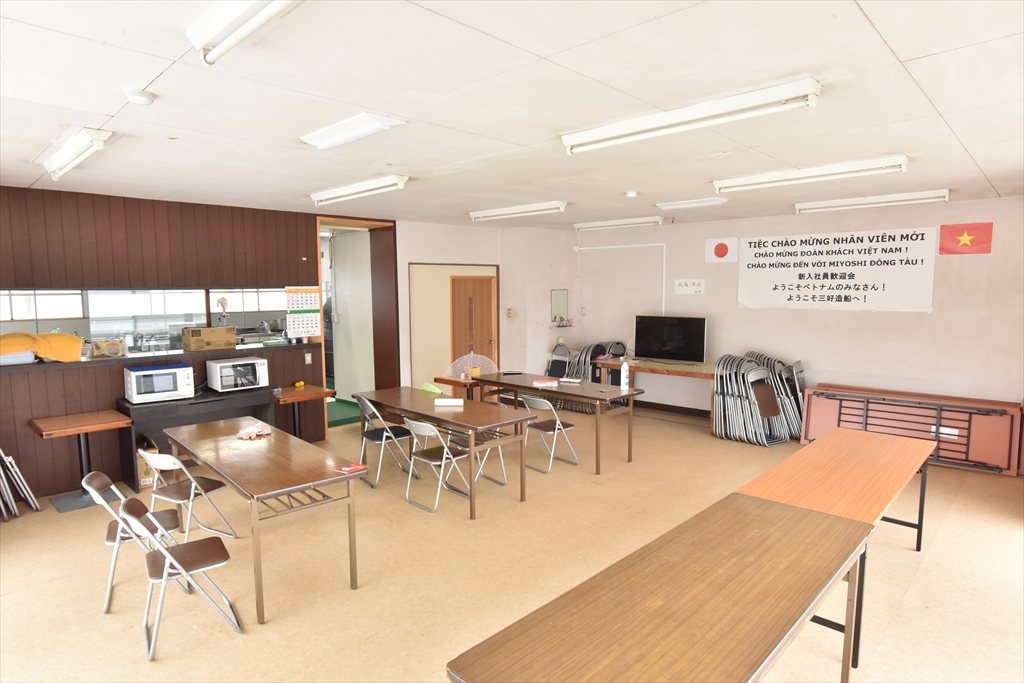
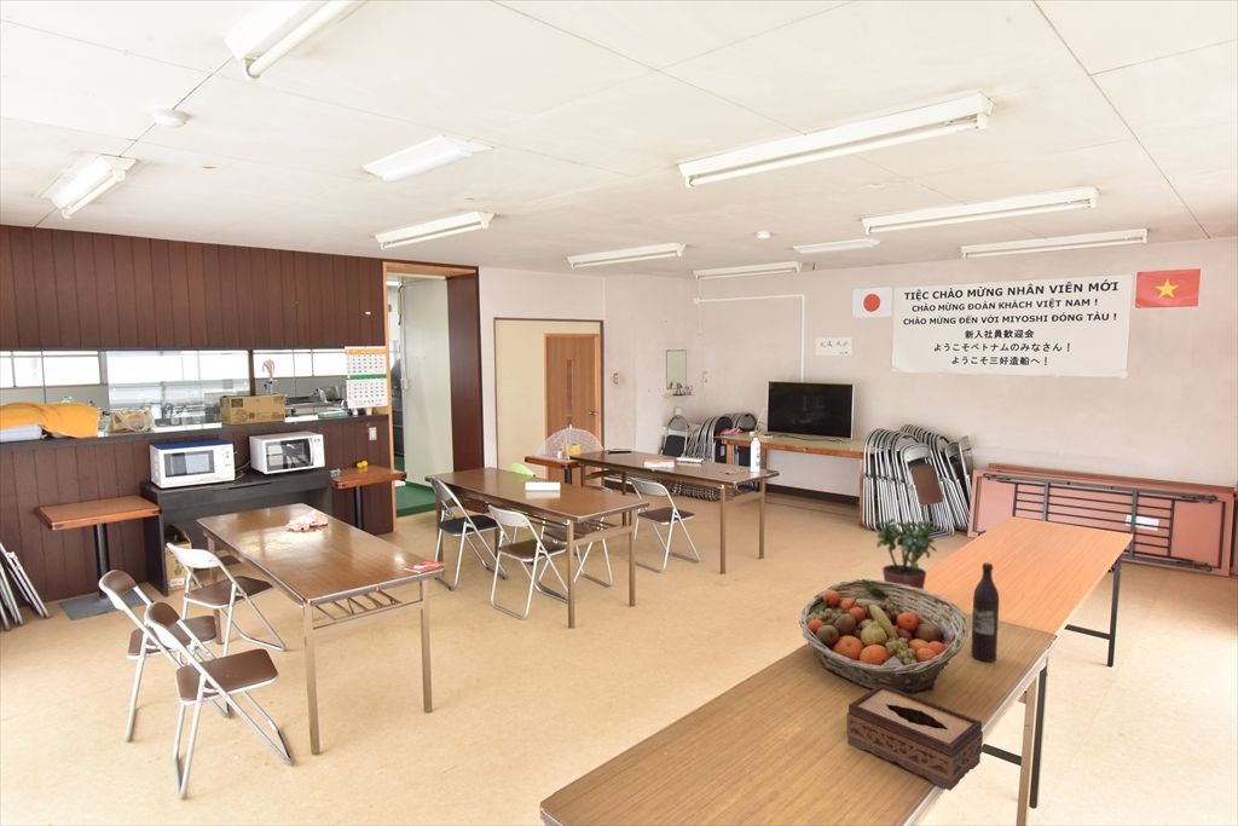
+ wine bottle [970,561,1000,663]
+ tissue box [845,685,984,792]
+ potted plant [874,518,937,601]
+ fruit basket [798,578,970,694]
